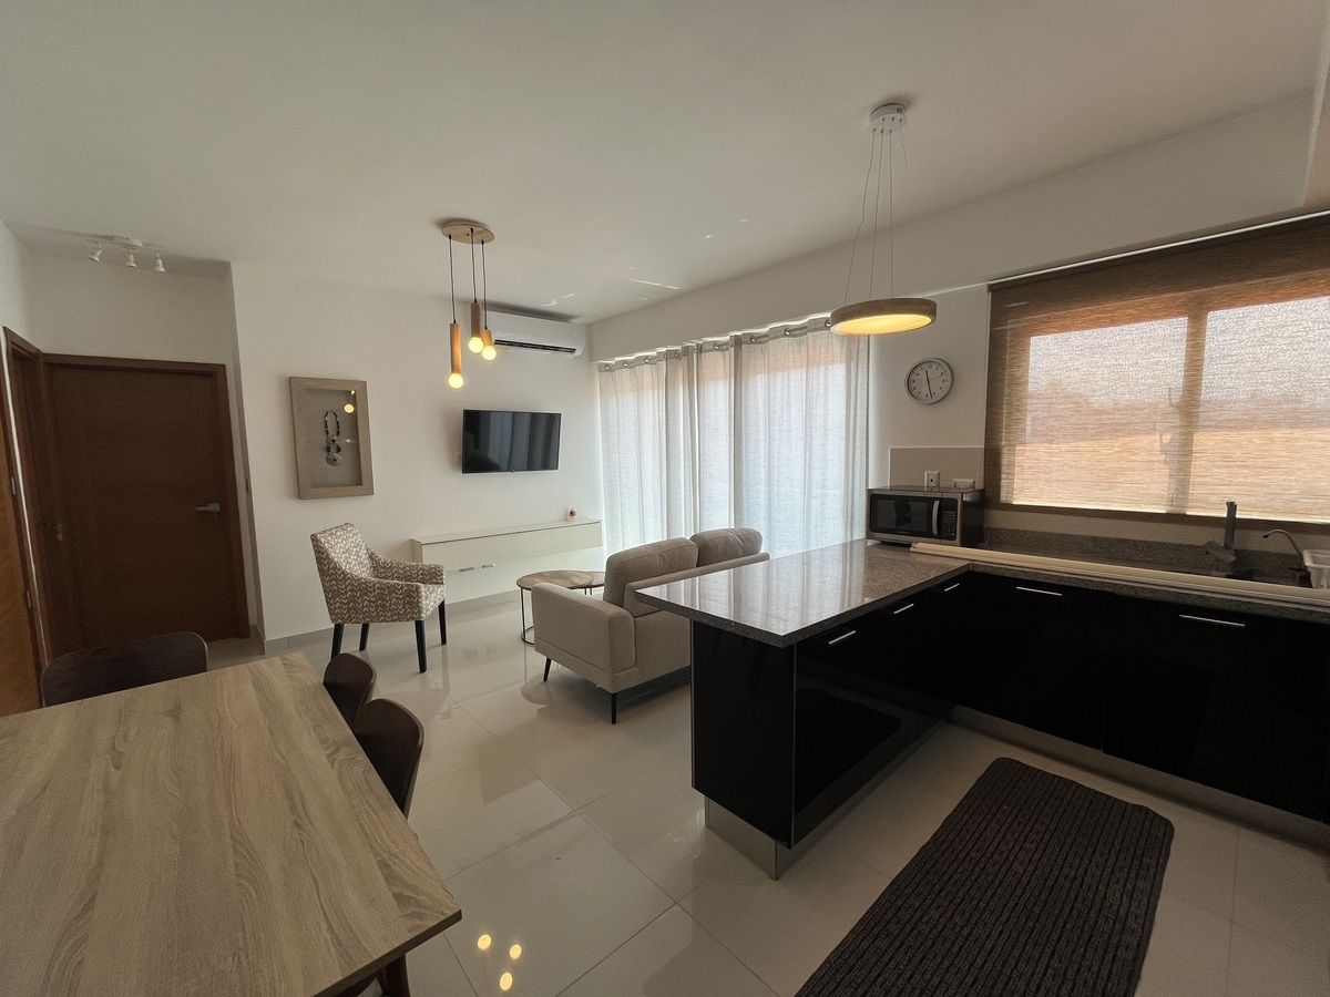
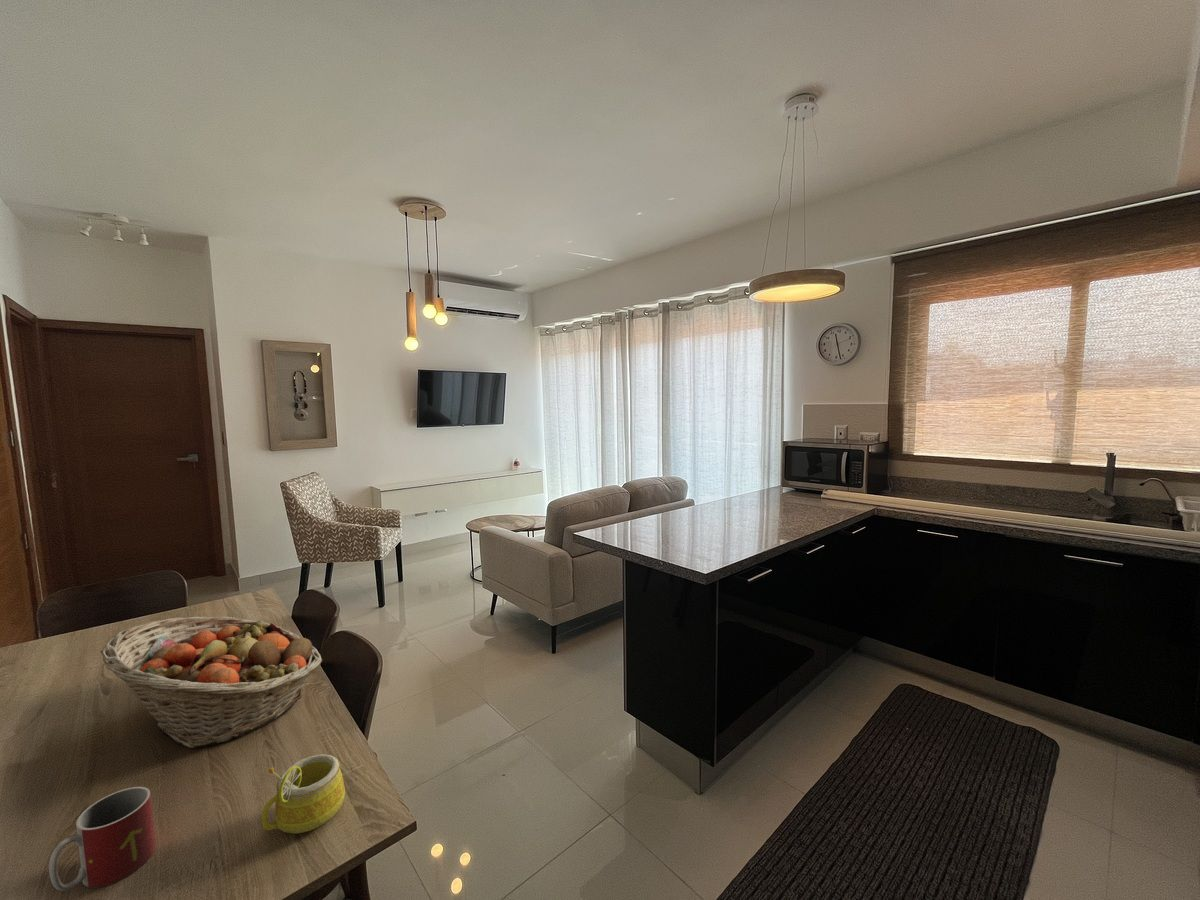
+ fruit basket [100,616,323,749]
+ mug [48,786,157,892]
+ mug [260,753,346,835]
